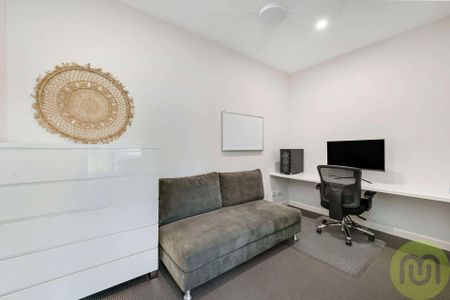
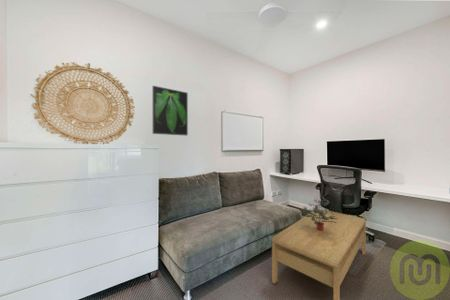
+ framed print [152,85,189,137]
+ potted plant [299,198,337,231]
+ coffee table [271,208,367,300]
